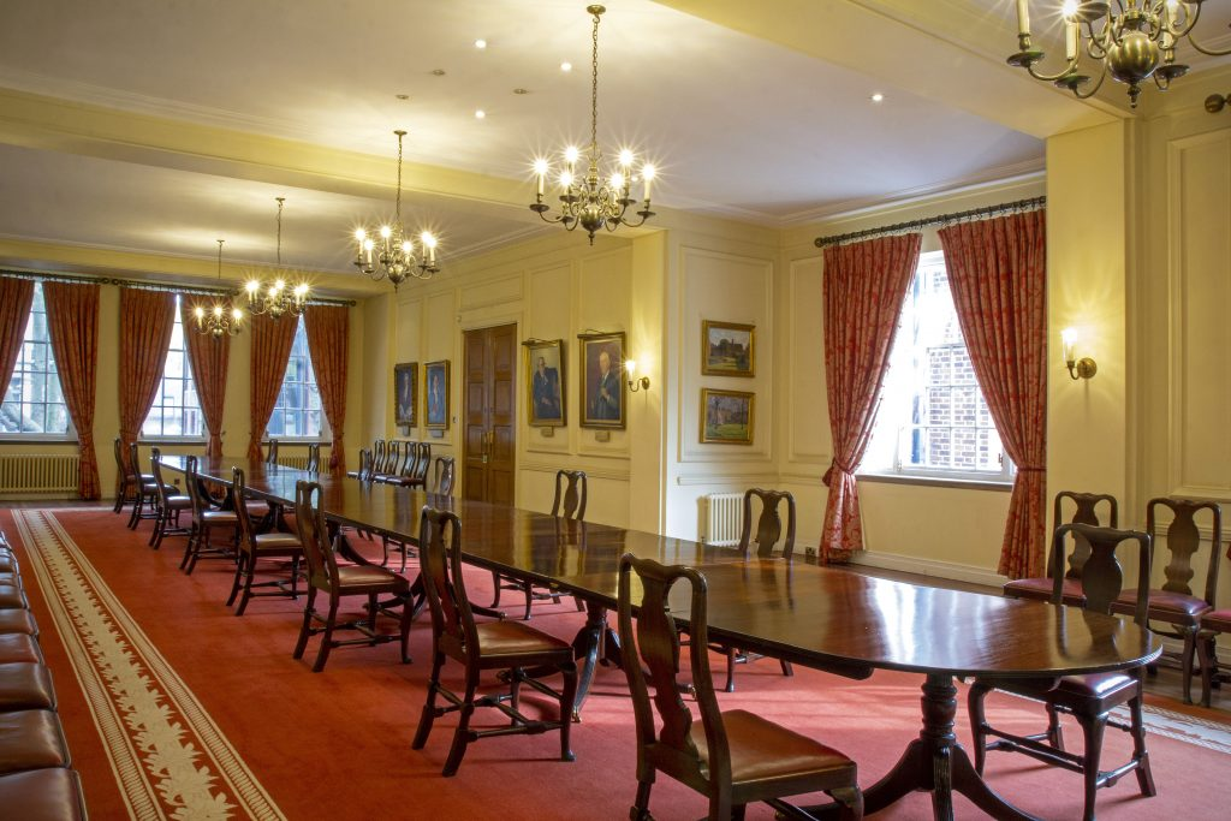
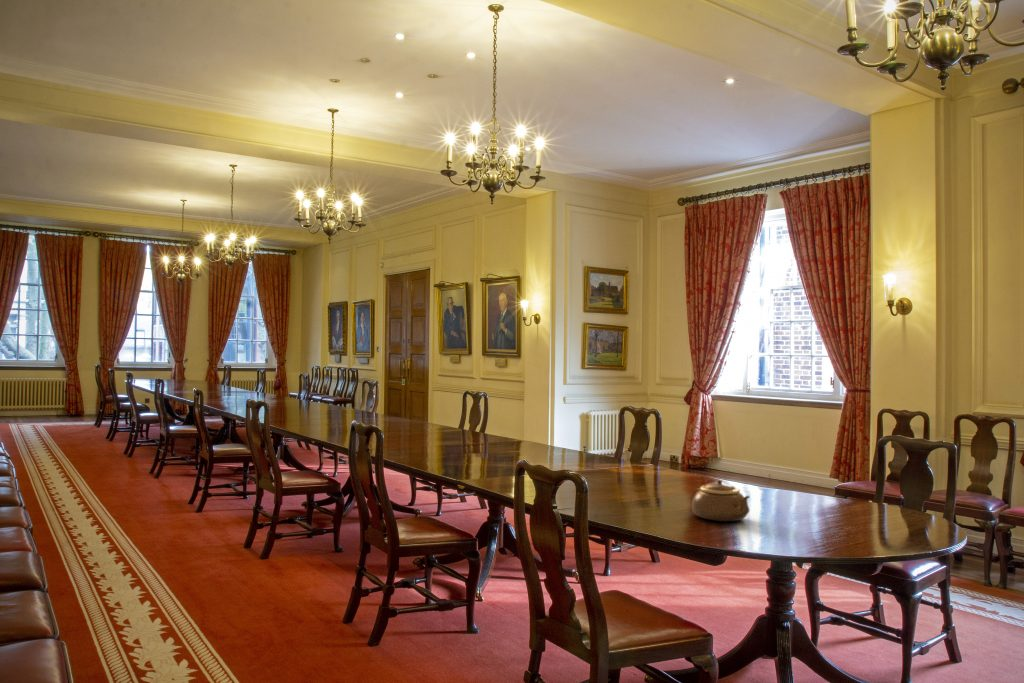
+ teapot [691,479,751,522]
